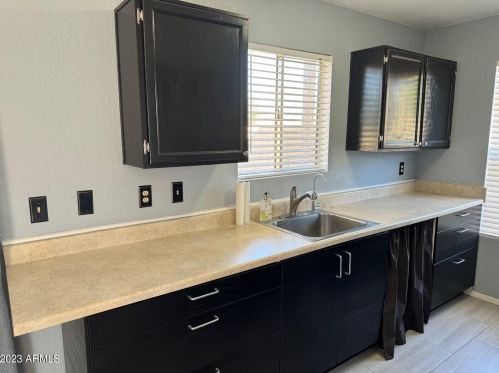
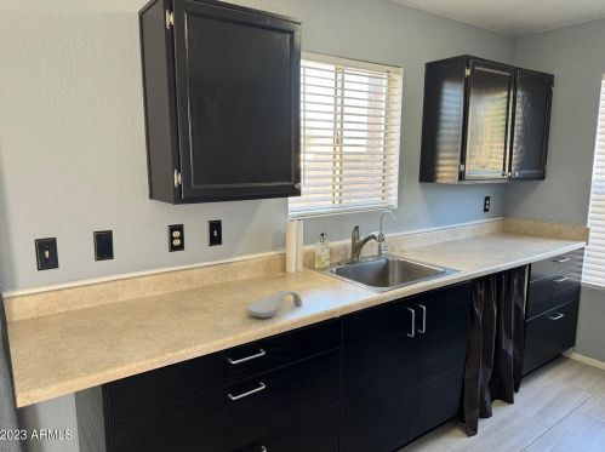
+ spoon rest [246,288,303,319]
